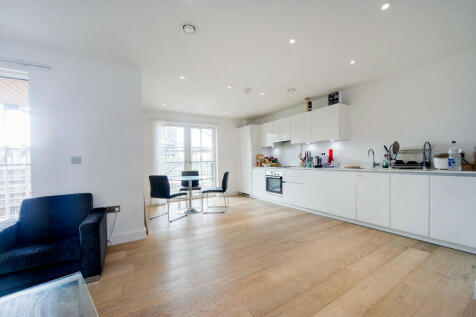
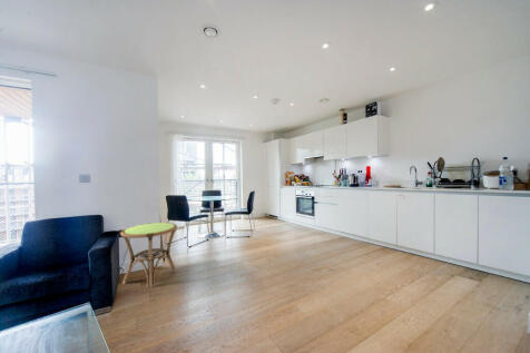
+ side table [119,222,178,290]
